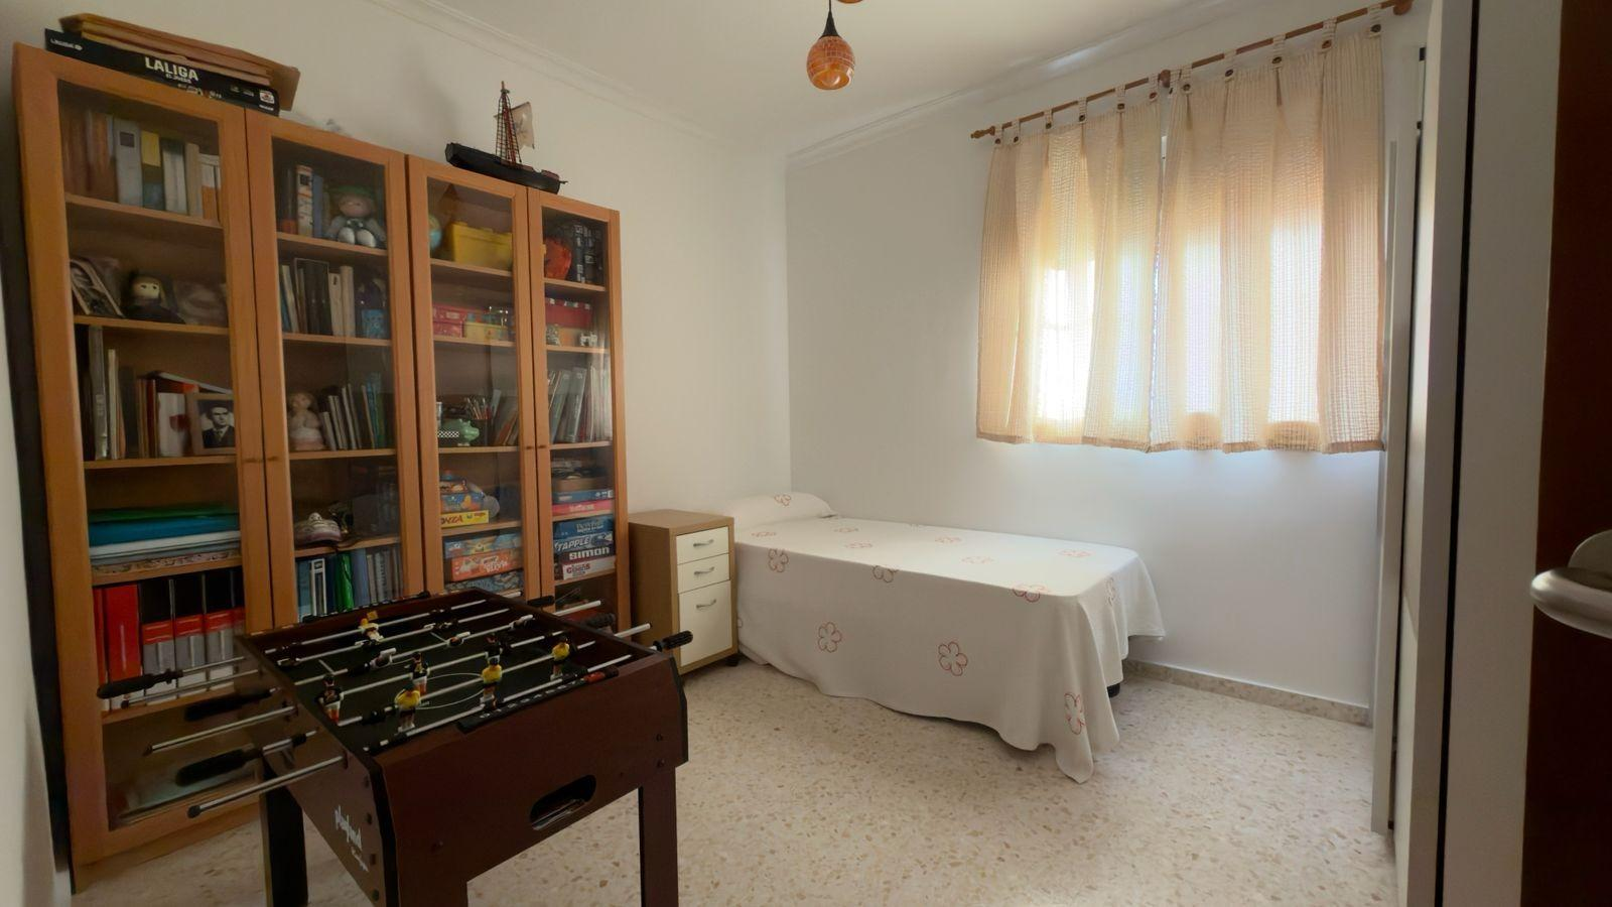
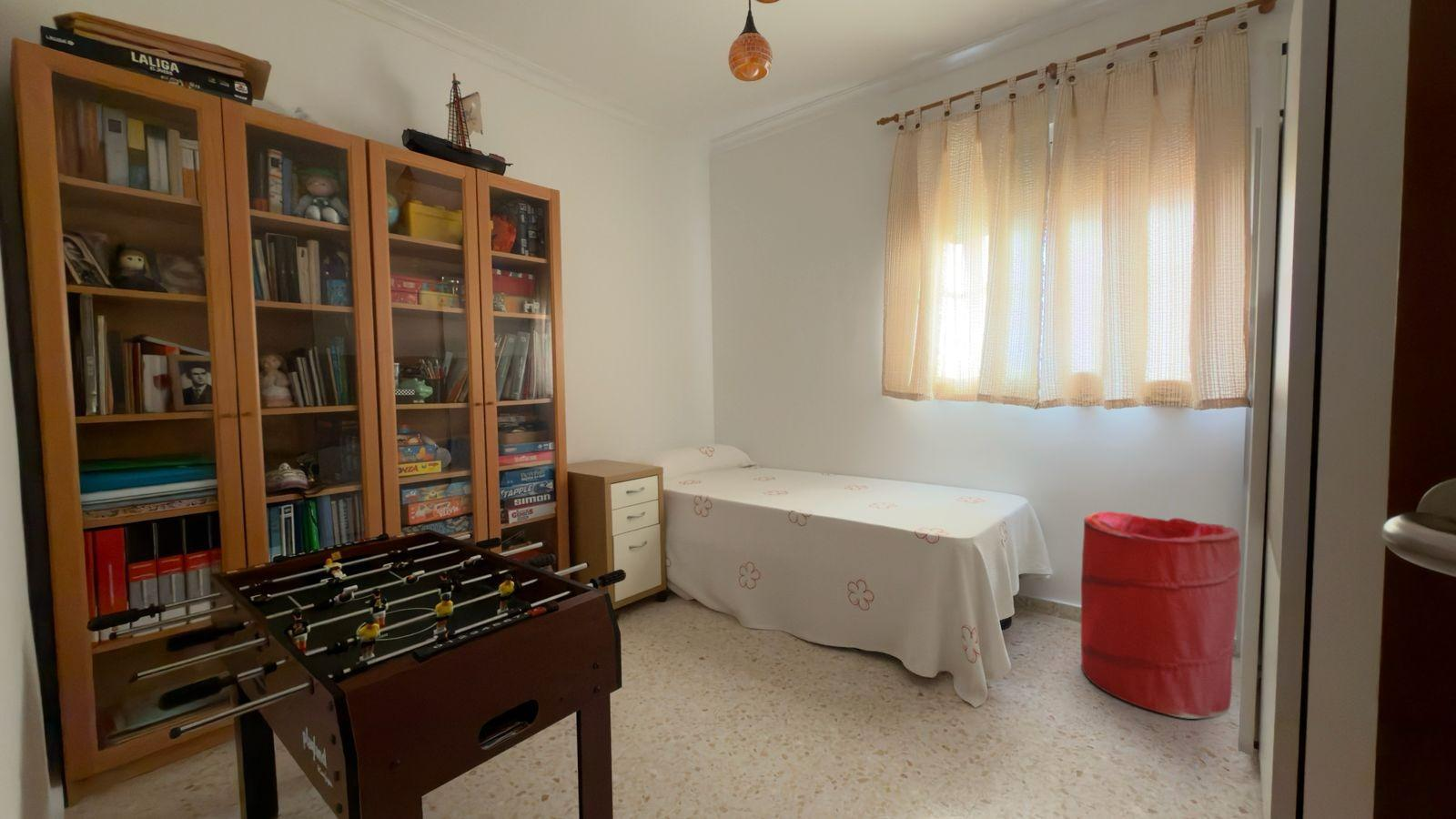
+ laundry hamper [1080,511,1242,720]
